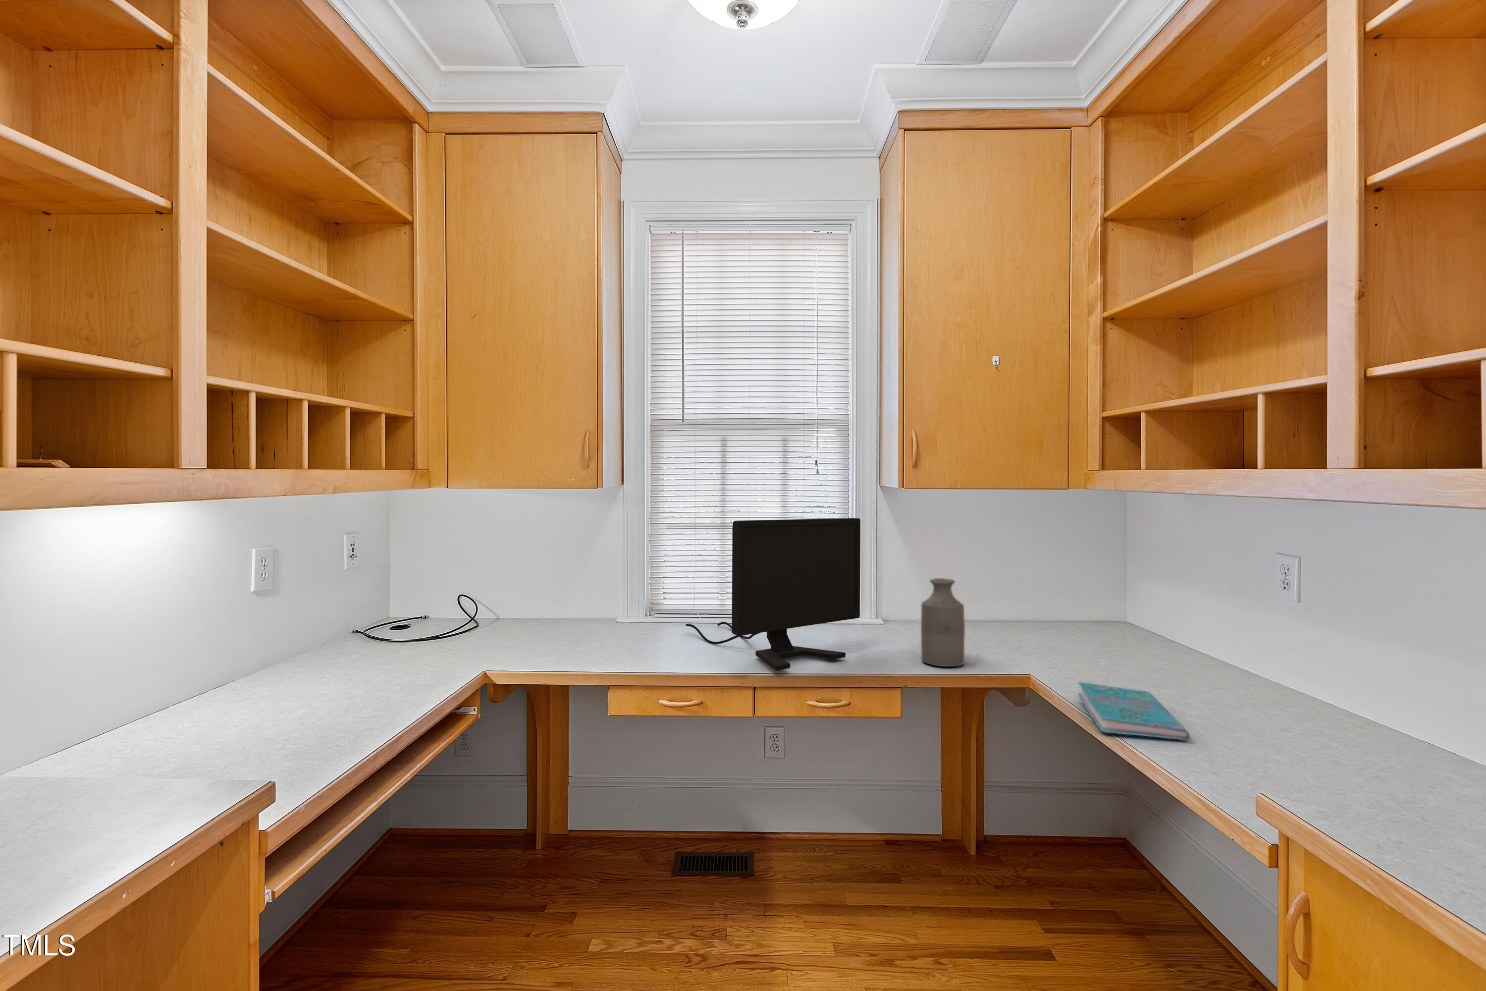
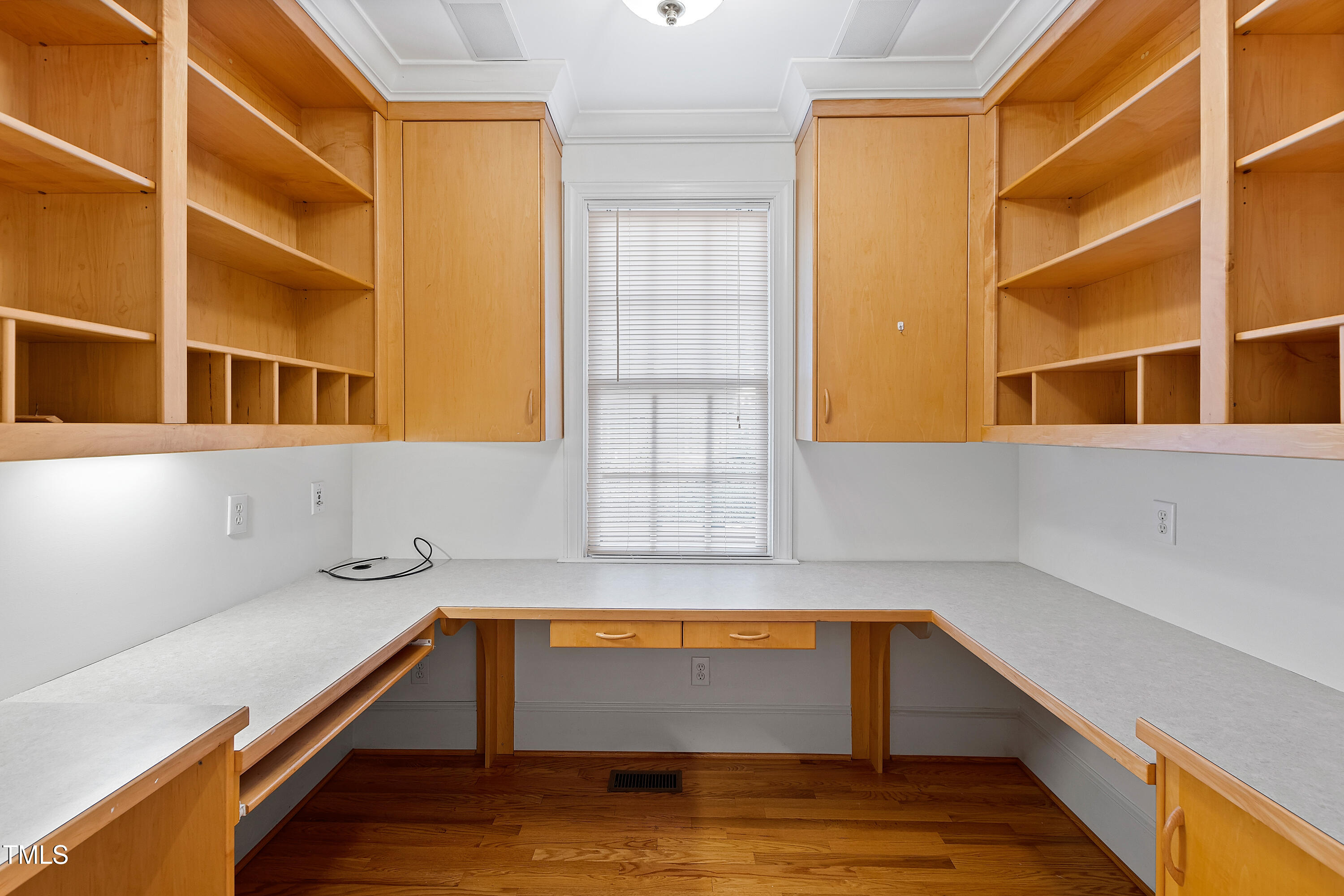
- cover [1077,681,1191,740]
- computer monitor [686,518,861,671]
- bottle [920,577,965,667]
